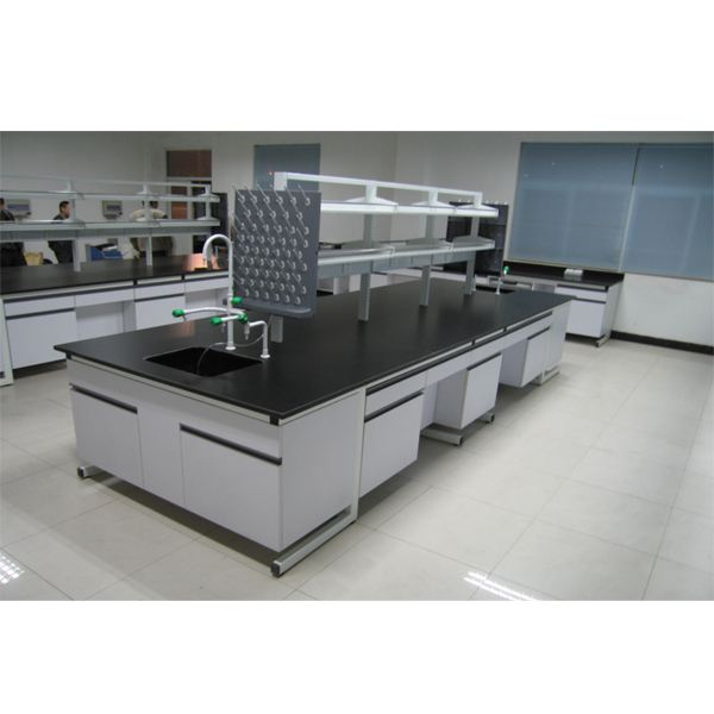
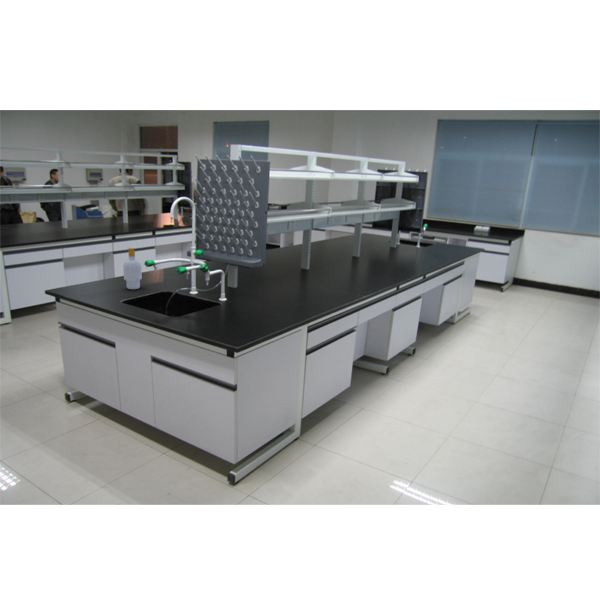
+ soap bottle [122,247,143,290]
